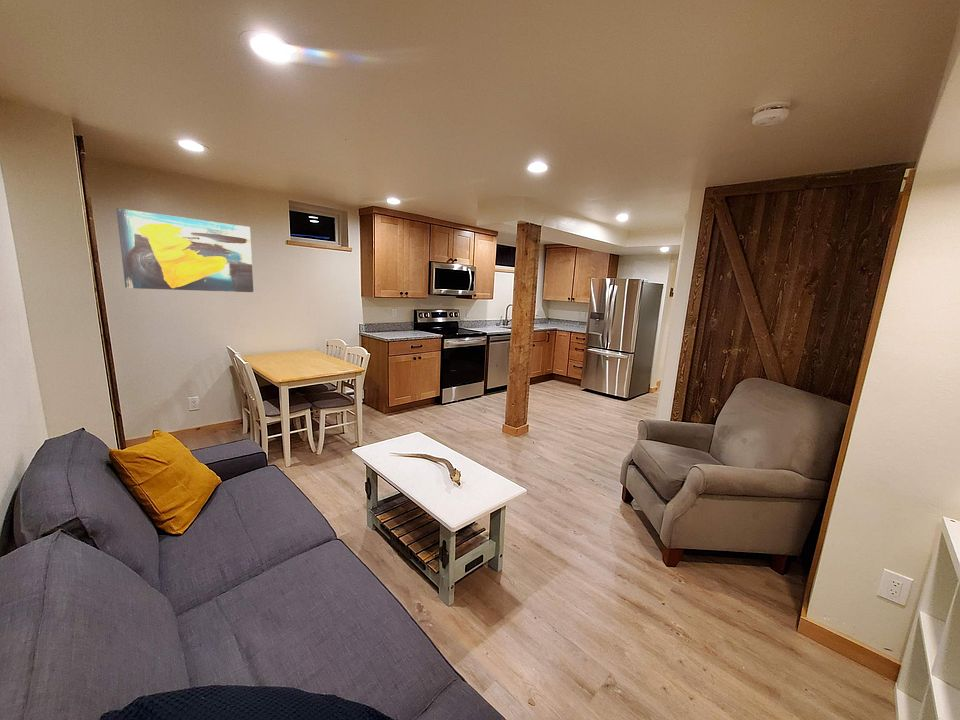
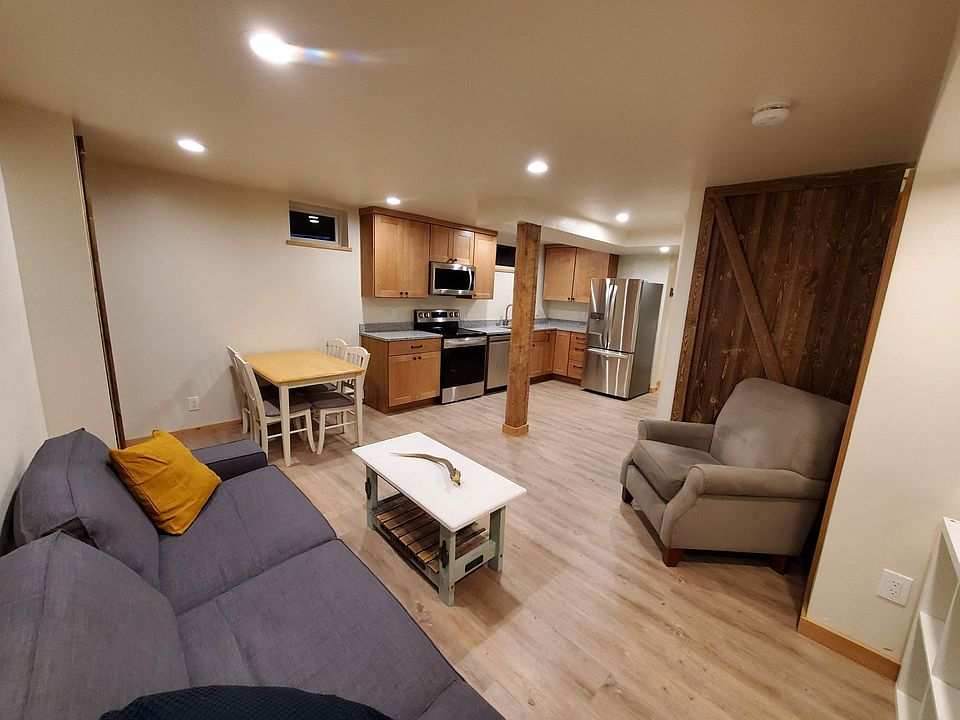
- wall art [116,207,254,293]
